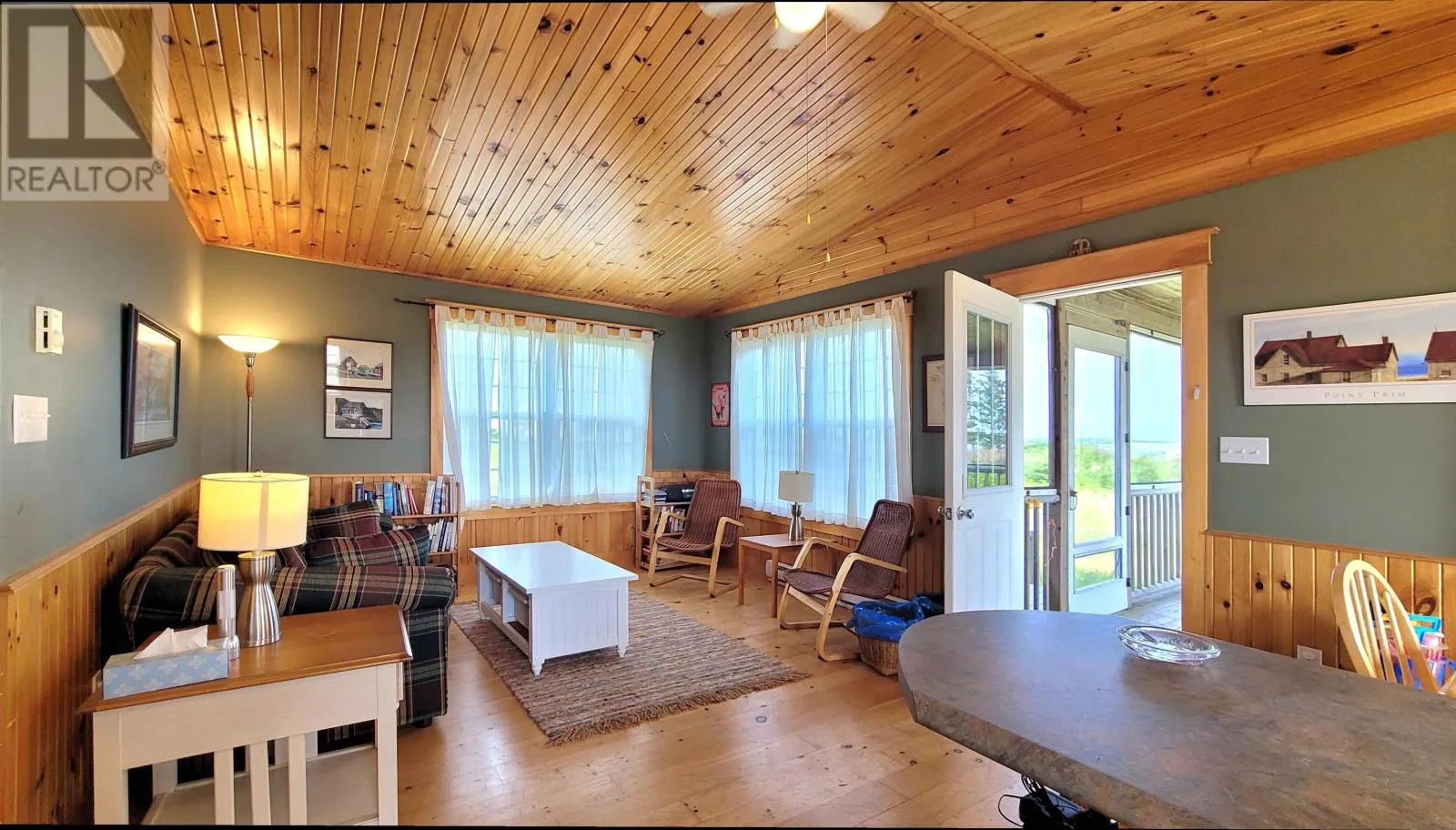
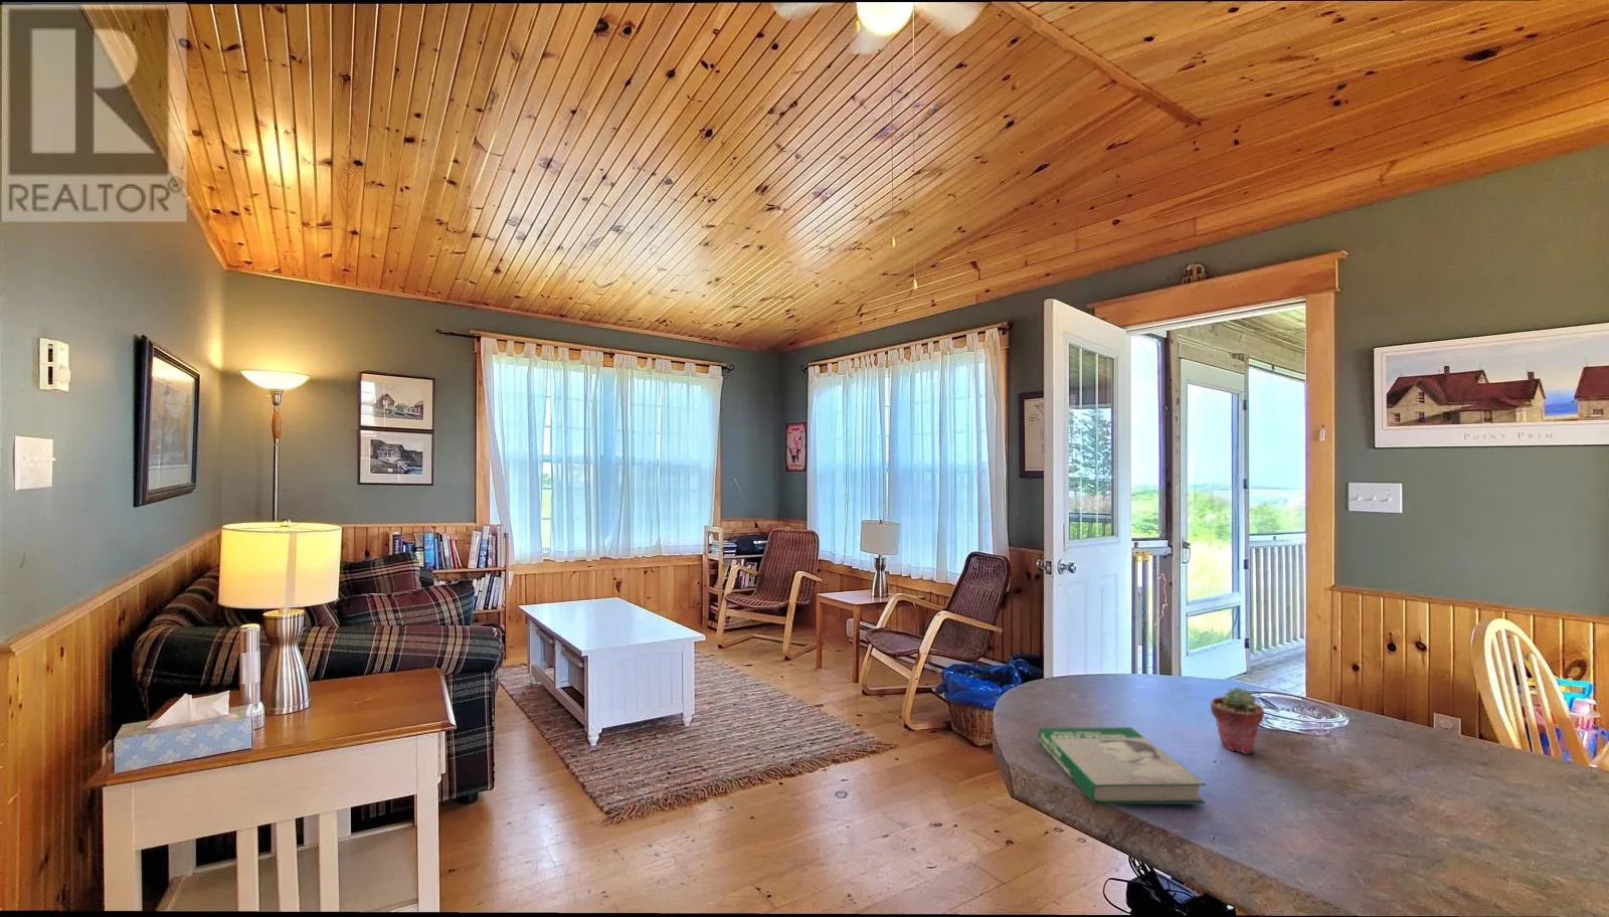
+ book [1037,726,1207,807]
+ potted succulent [1210,687,1265,755]
